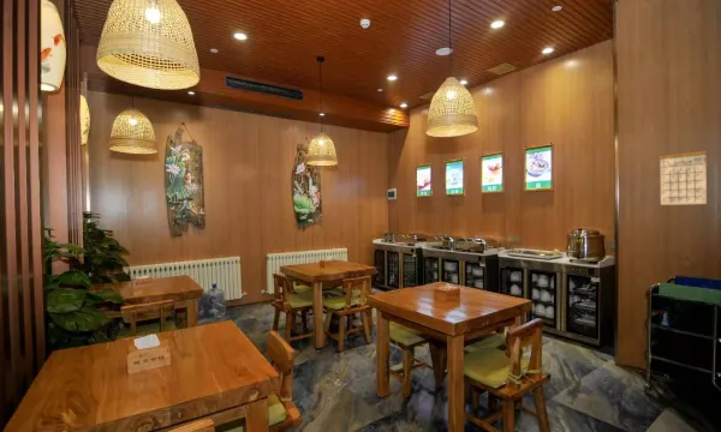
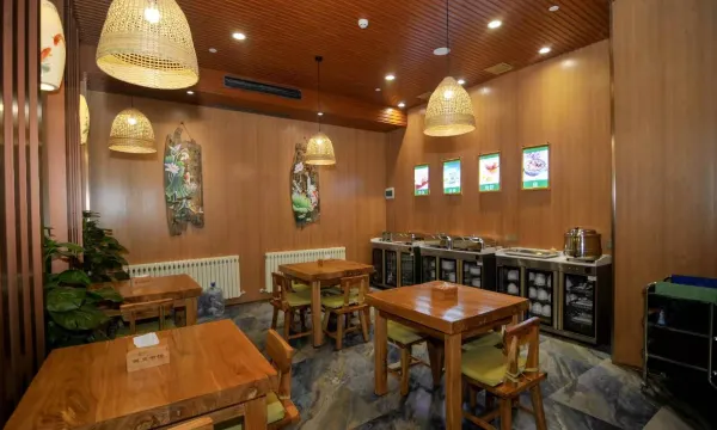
- calendar [659,145,708,206]
